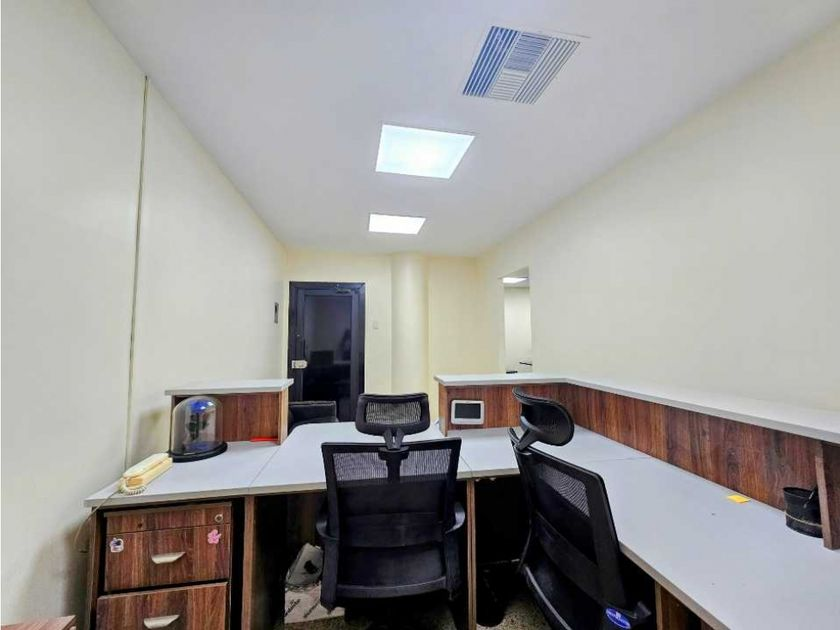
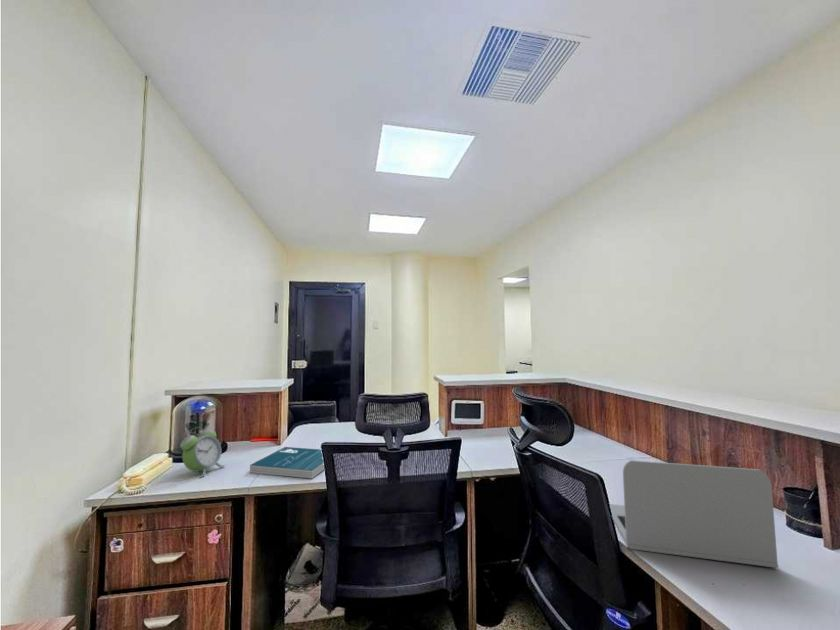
+ laptop [609,459,779,569]
+ alarm clock [179,426,226,478]
+ book [249,446,325,480]
